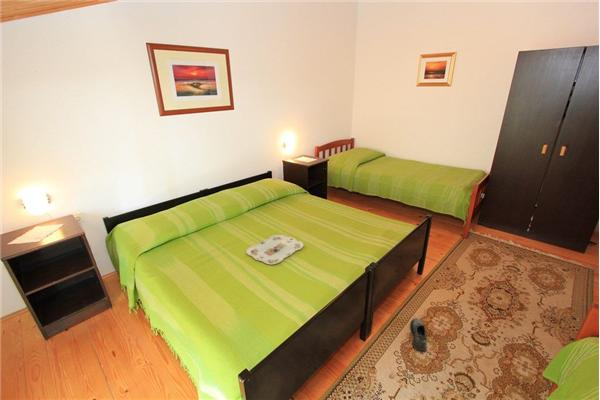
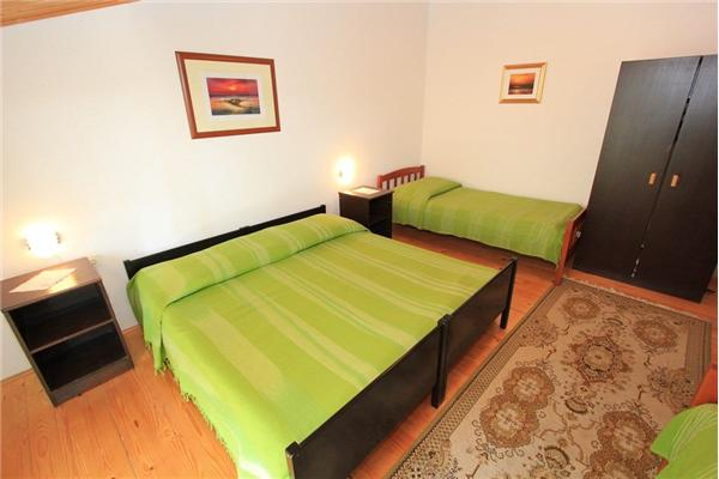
- serving tray [245,234,305,265]
- shoe [410,317,428,352]
